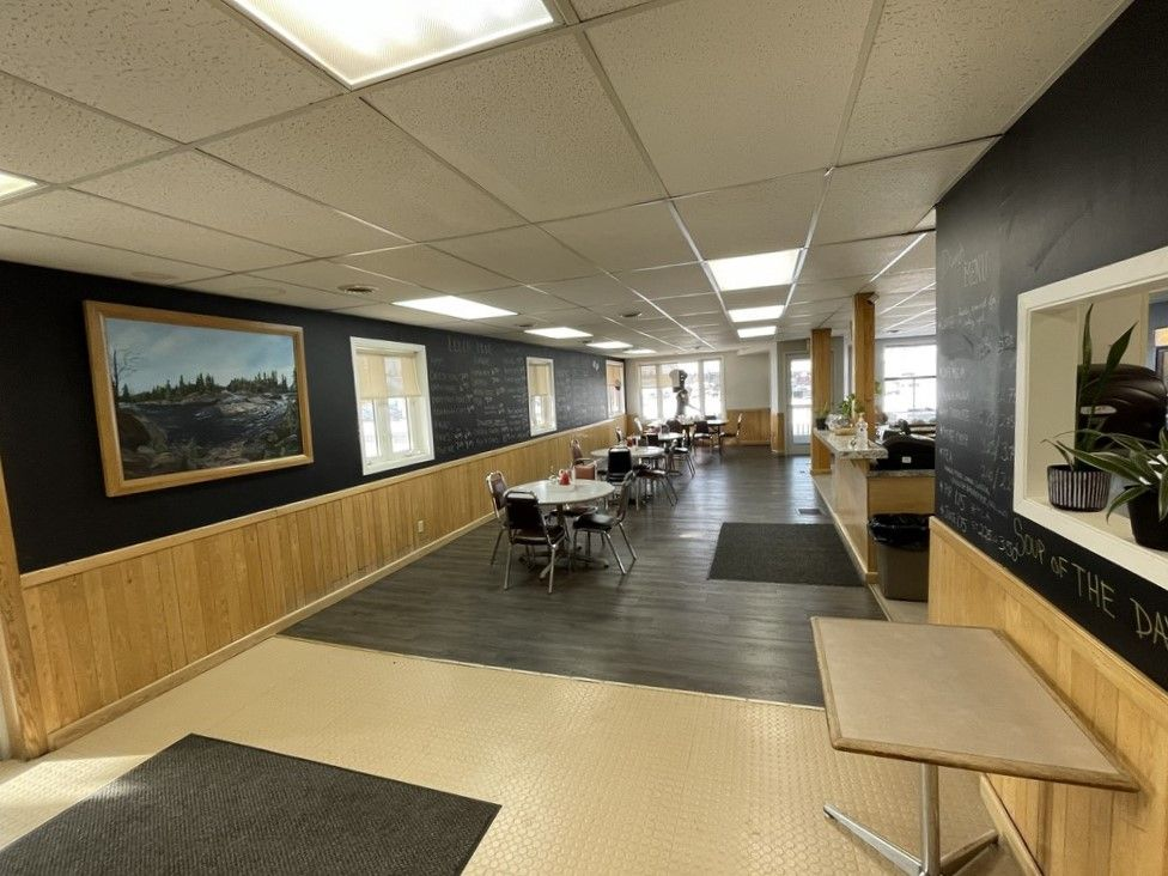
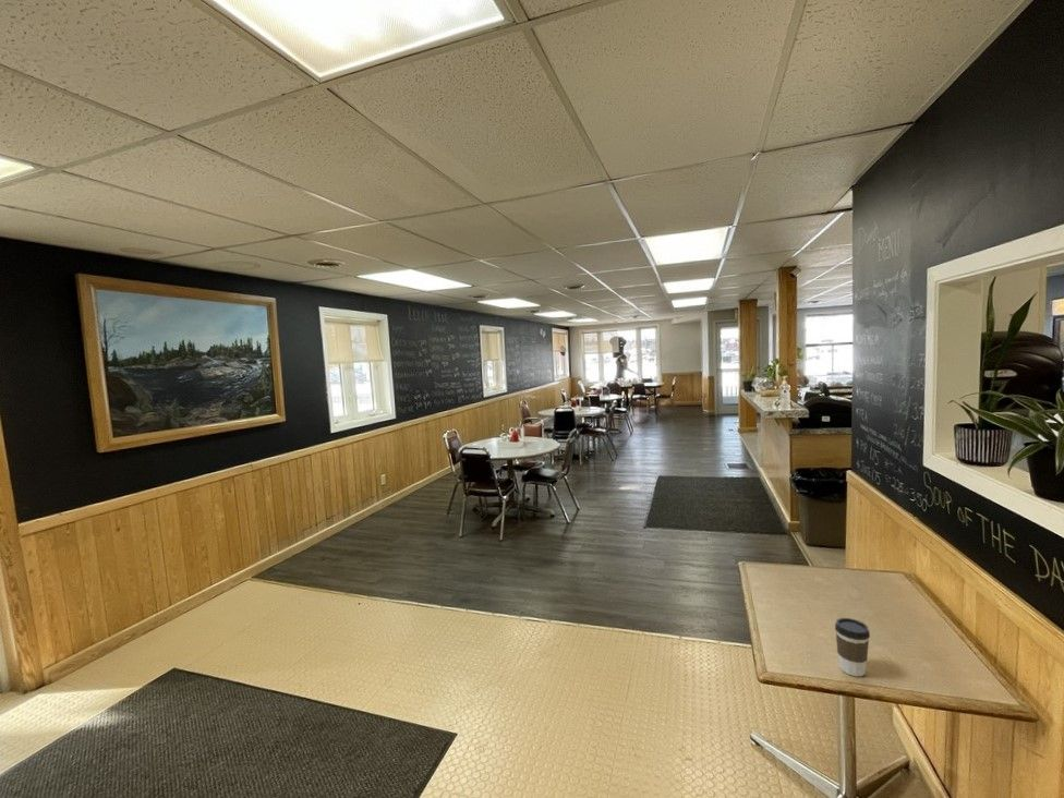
+ coffee cup [834,617,871,677]
